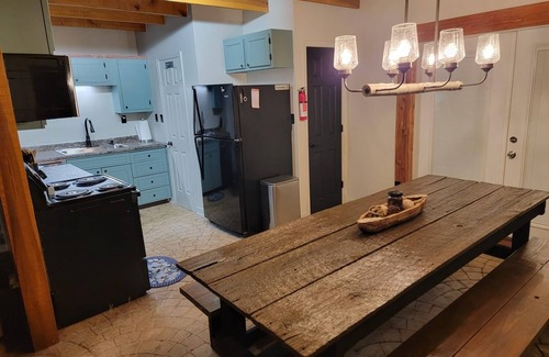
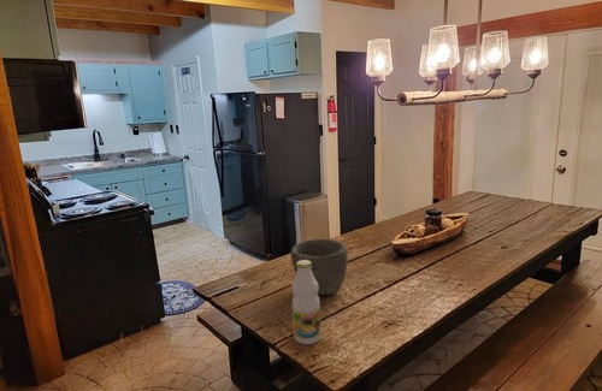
+ bottle [290,260,321,345]
+ bowl [290,238,349,296]
